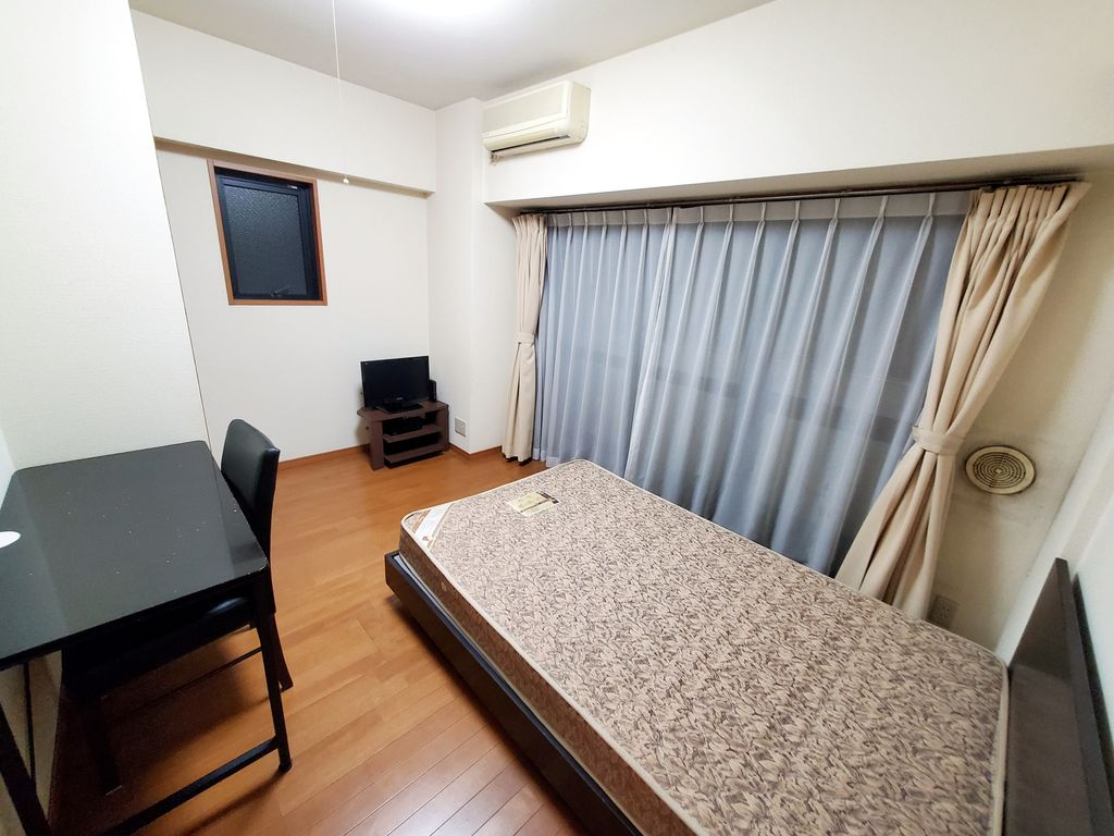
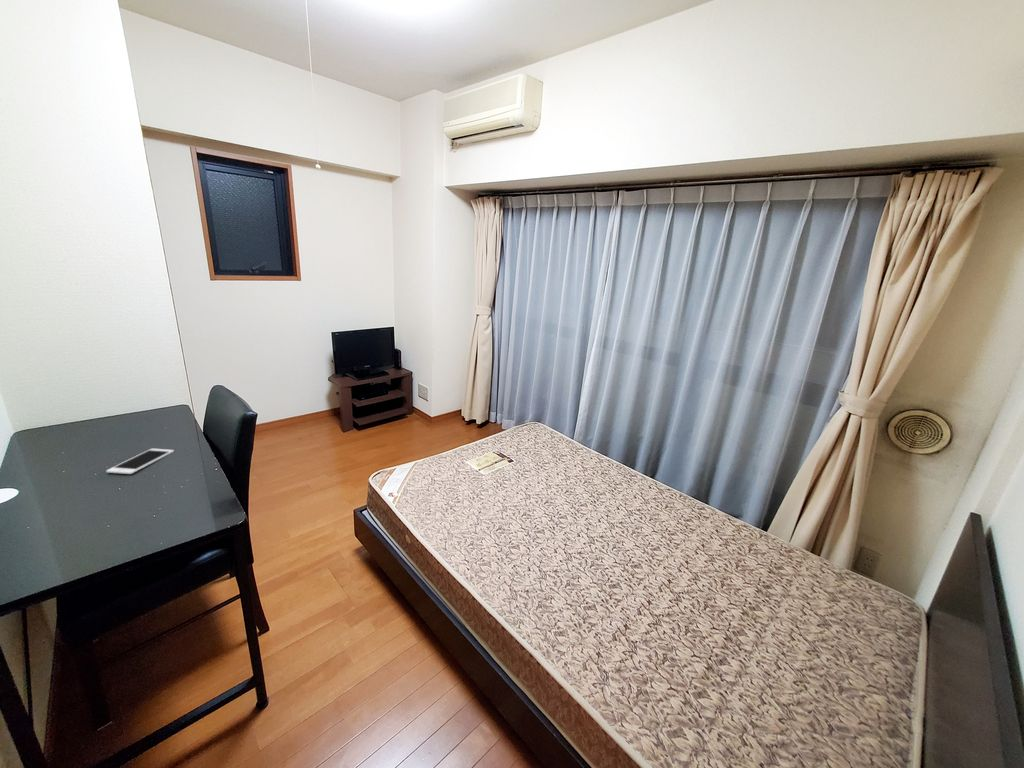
+ cell phone [105,448,175,475]
